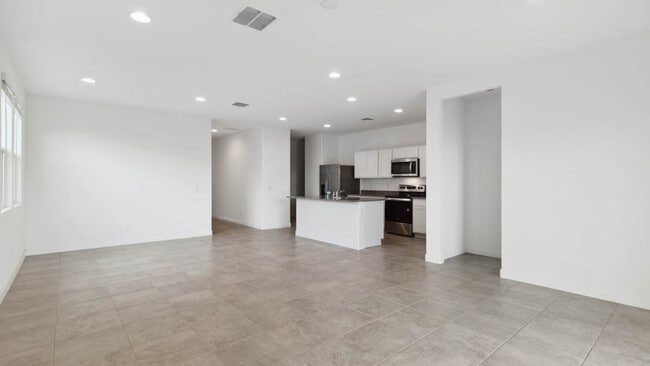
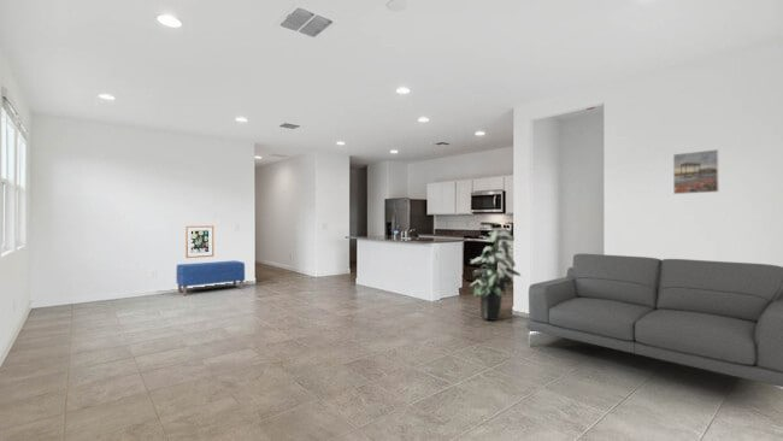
+ wall art [184,224,214,259]
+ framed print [672,148,720,195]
+ indoor plant [469,224,522,322]
+ sofa [525,253,783,392]
+ bench [175,259,246,296]
